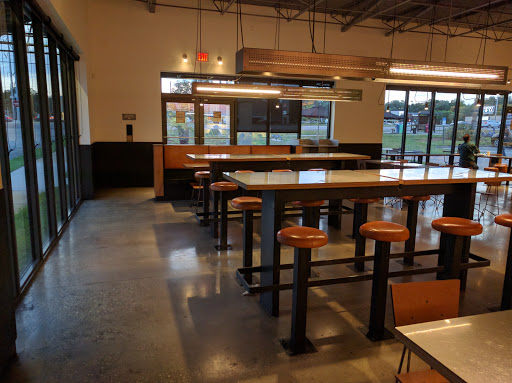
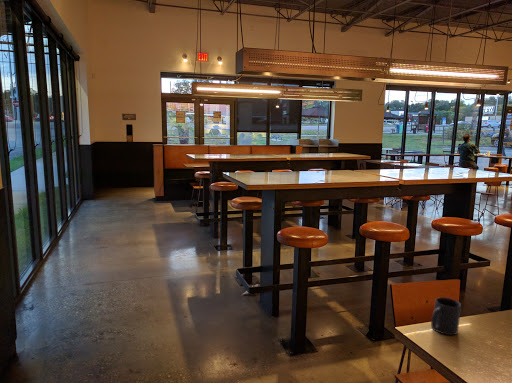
+ mug [430,296,462,336]
